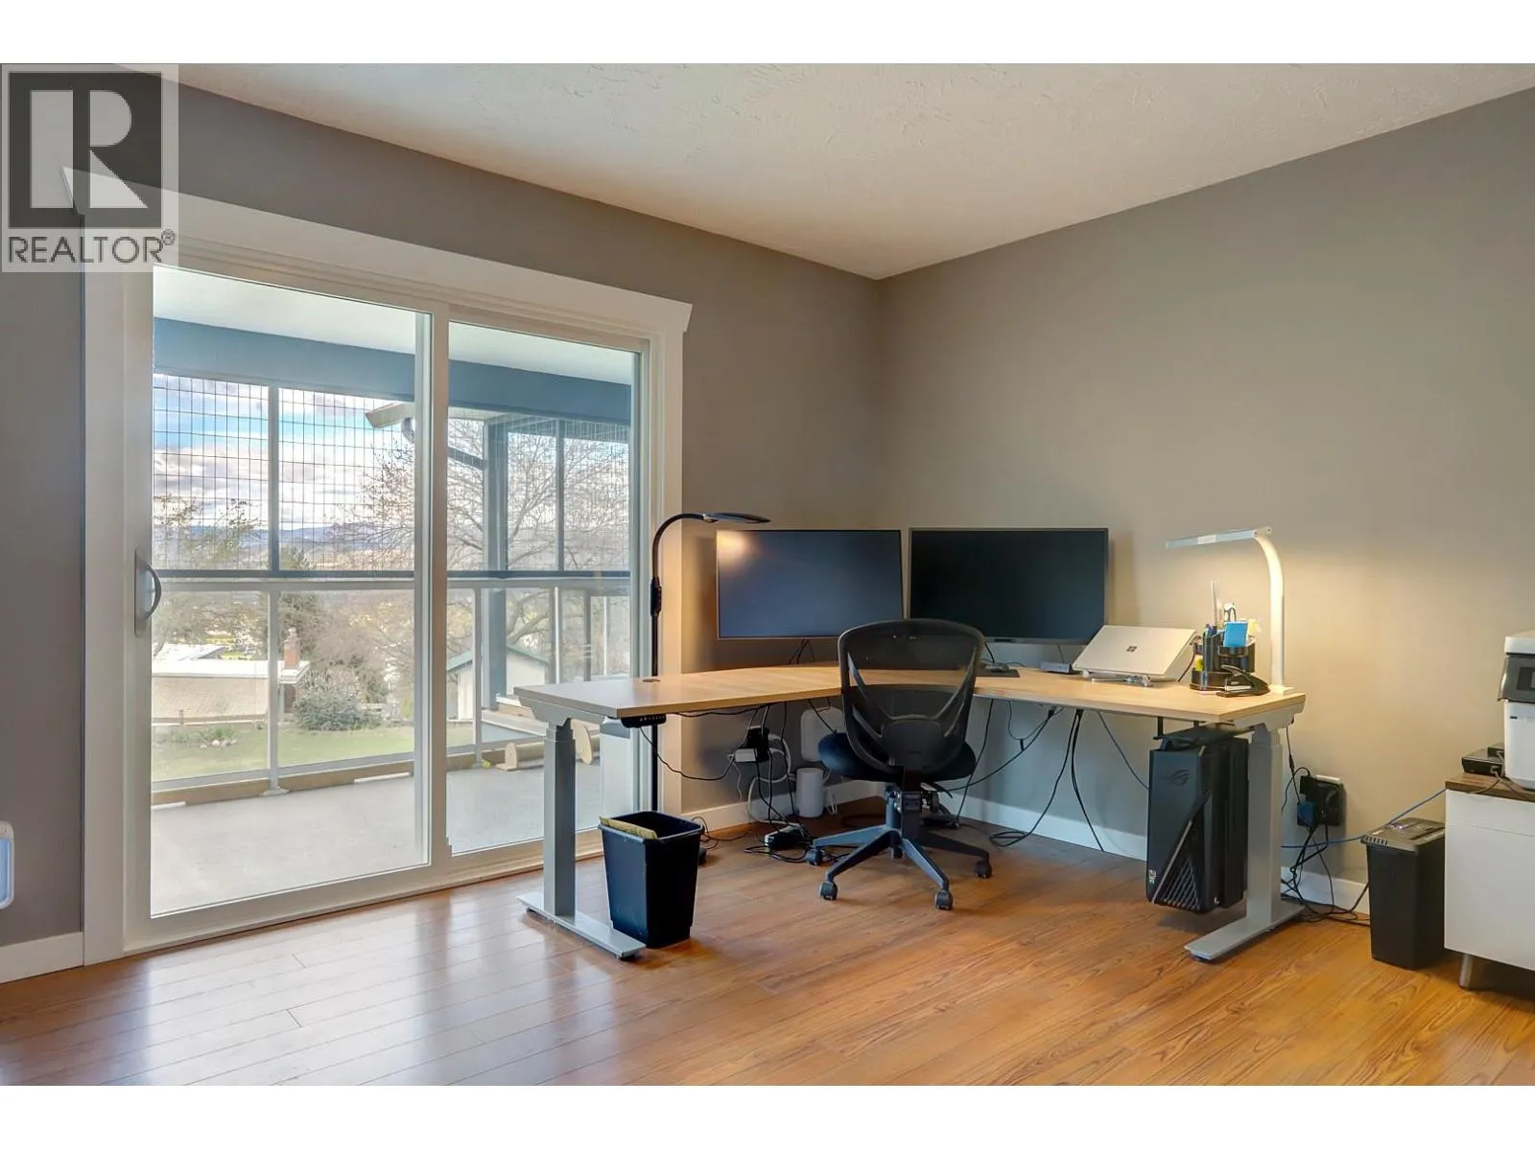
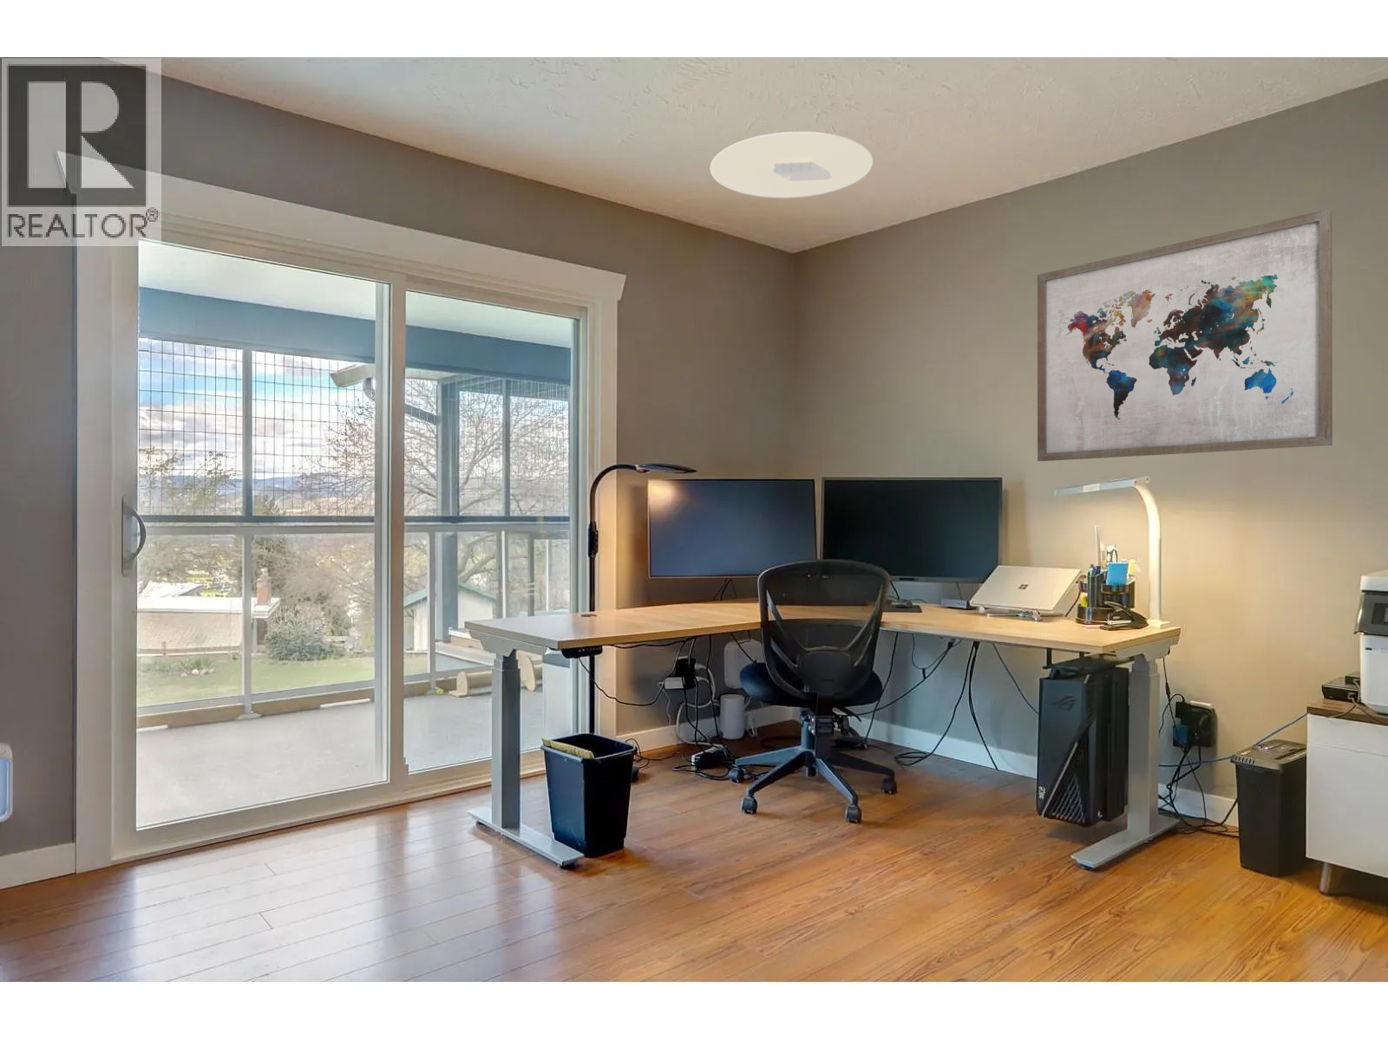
+ wall art [1037,208,1333,462]
+ ceiling light [709,131,873,199]
